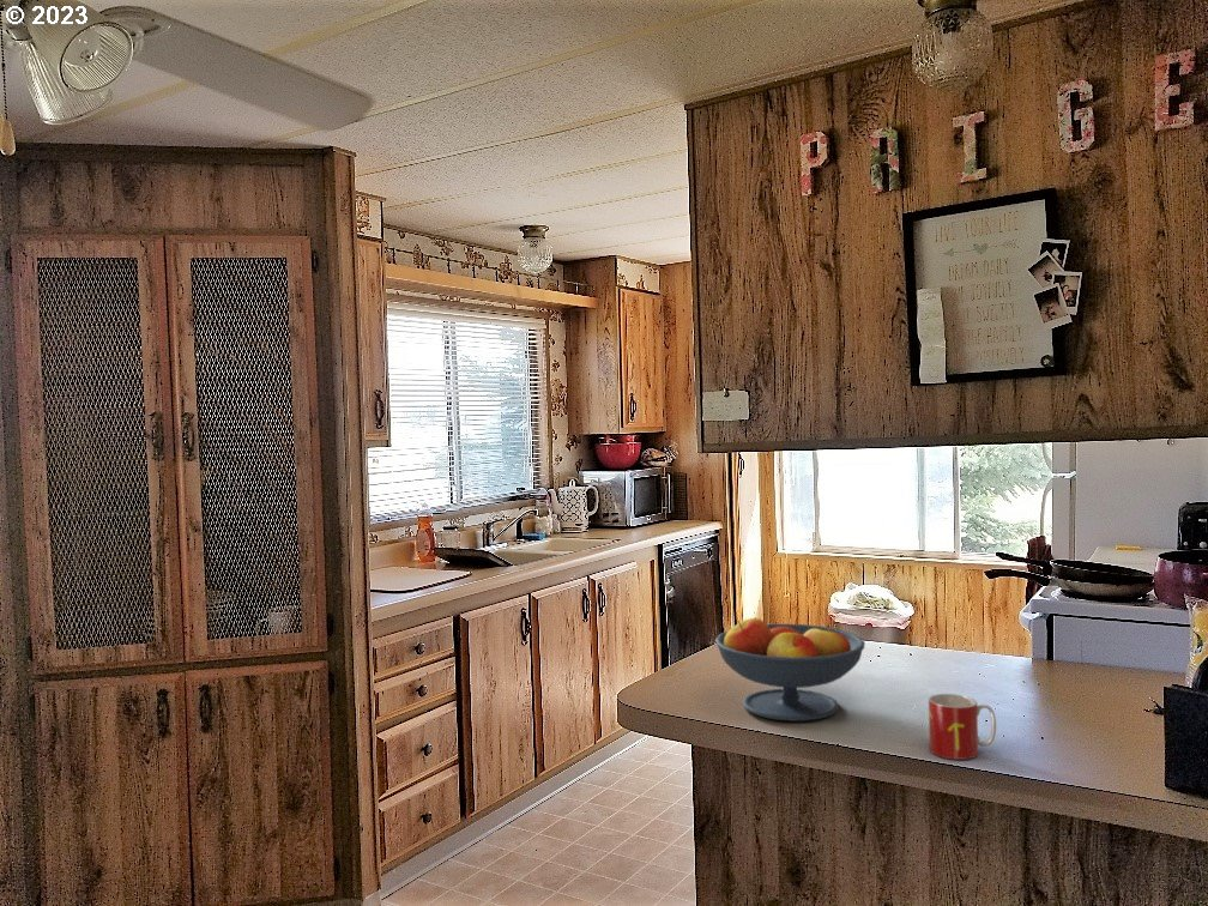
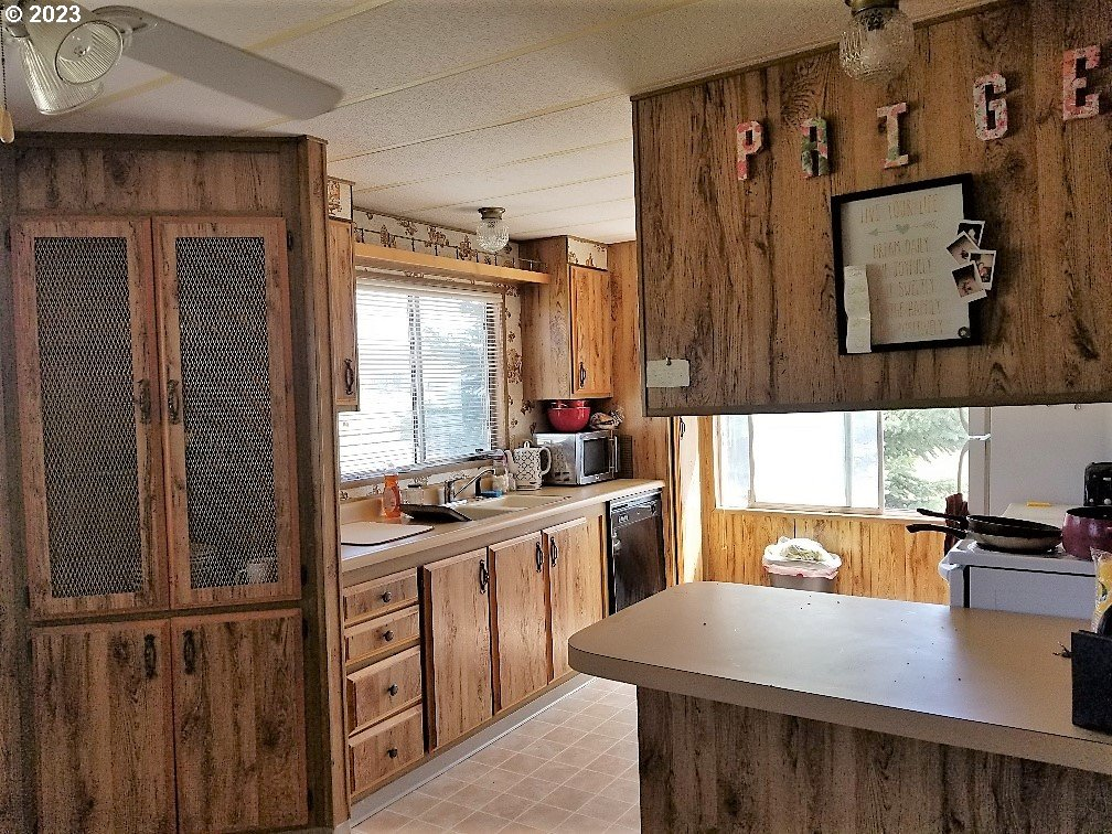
- mug [928,693,997,761]
- fruit bowl [714,617,866,723]
